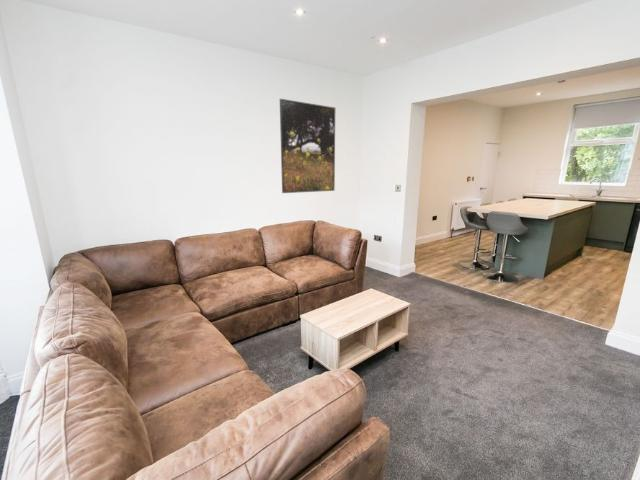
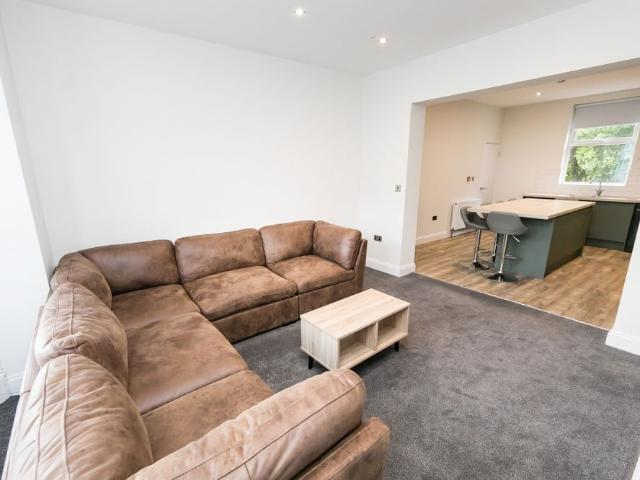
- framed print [279,98,336,194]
